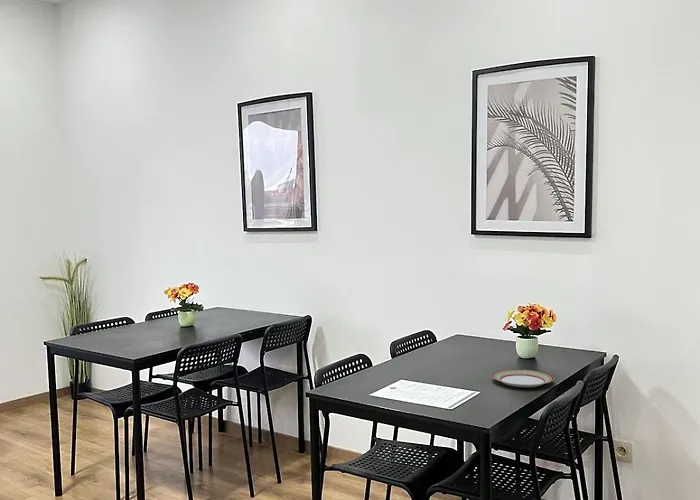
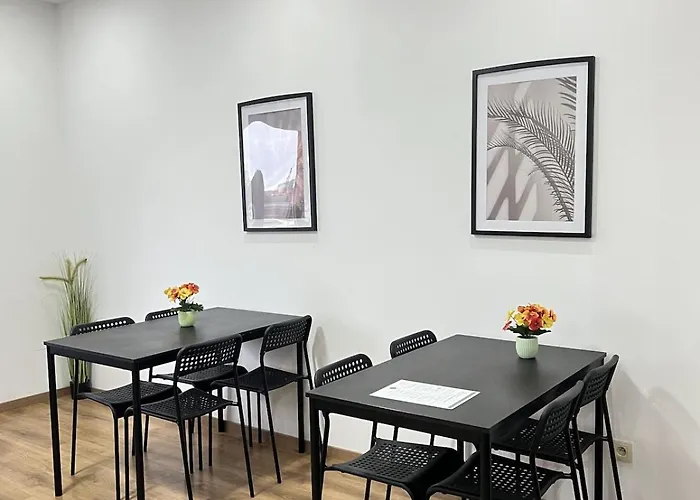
- plate [491,368,555,388]
